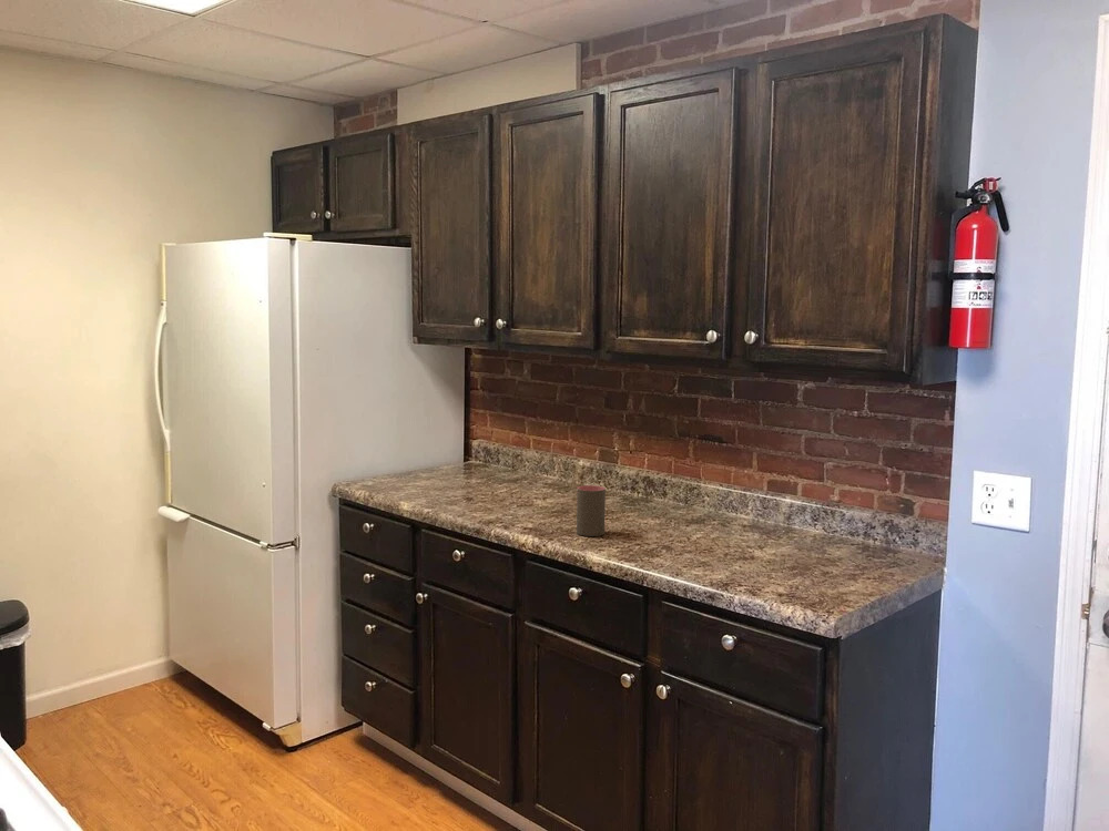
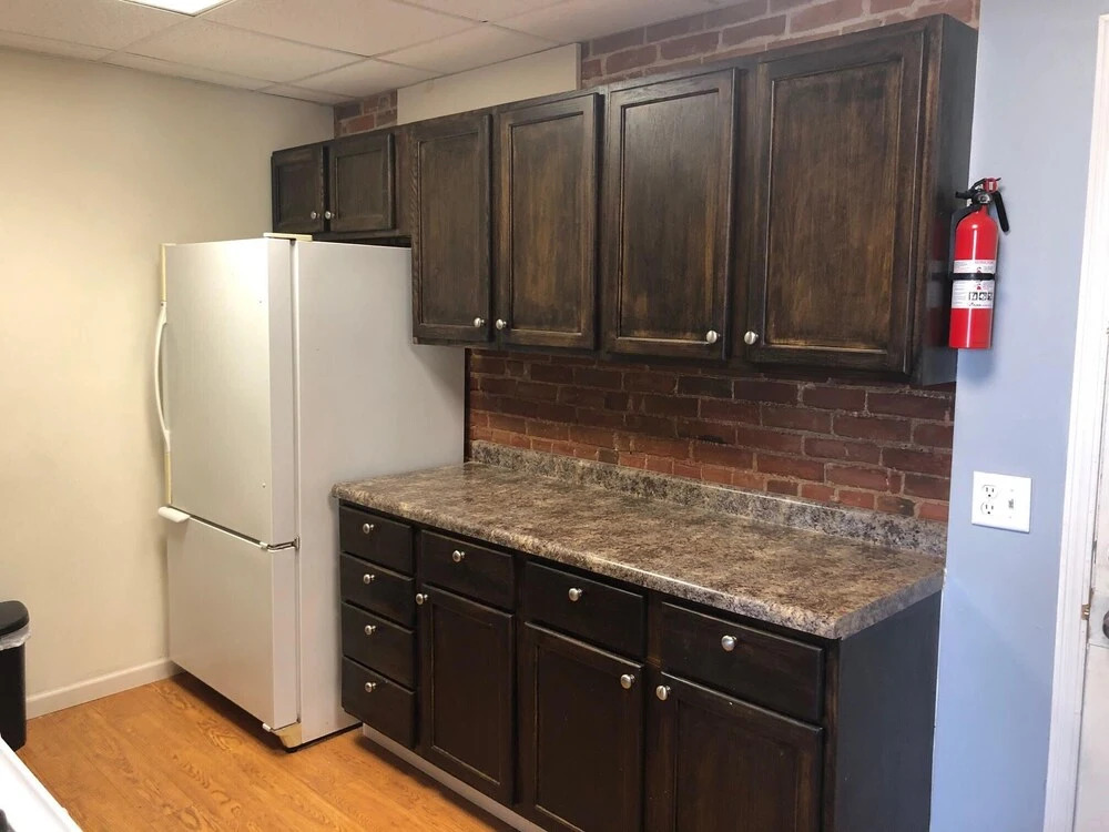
- cup [576,484,607,537]
